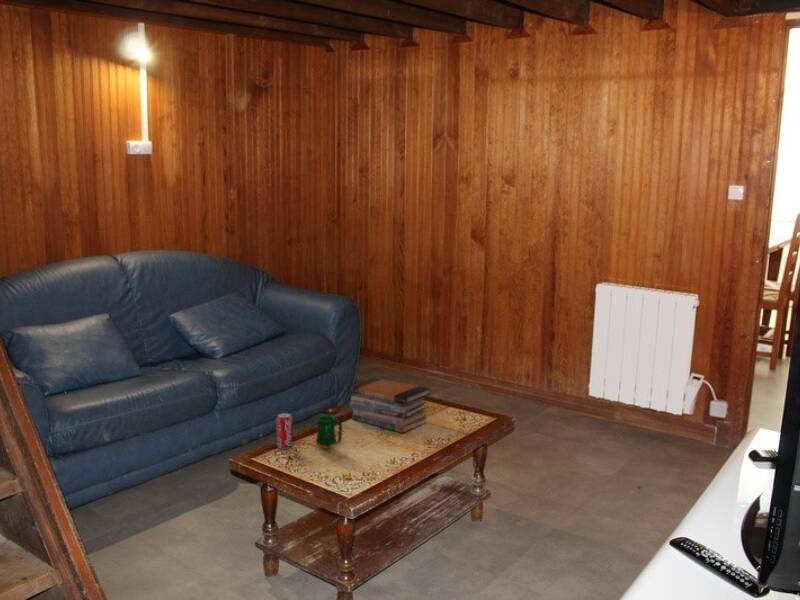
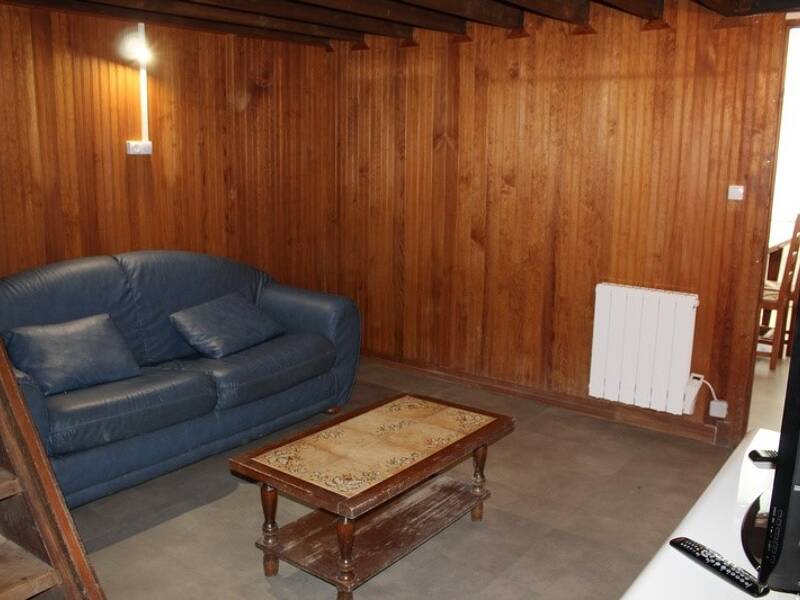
- book stack [349,377,431,434]
- beverage can [275,412,293,450]
- mug [315,415,343,450]
